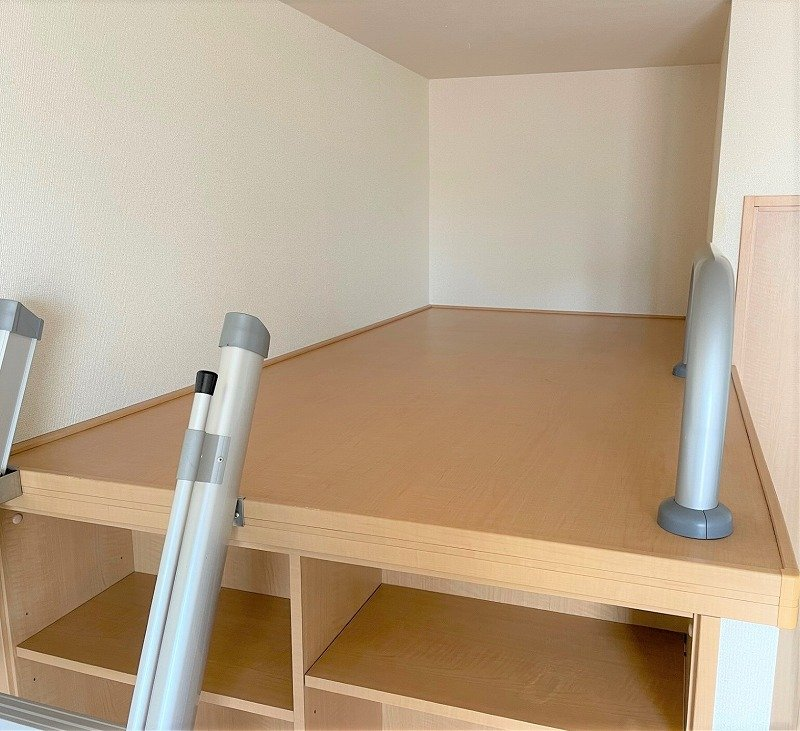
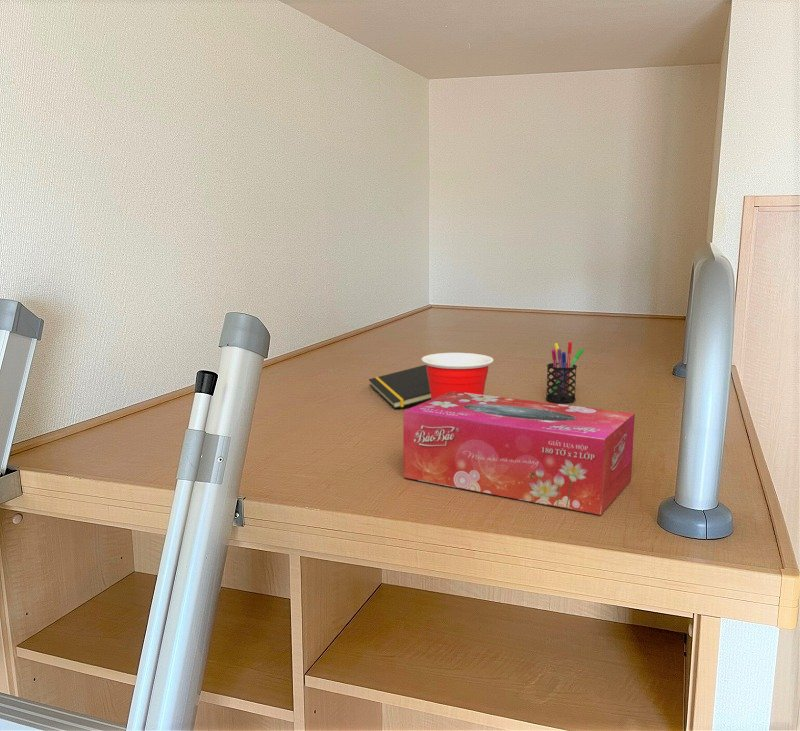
+ pen holder [545,341,585,404]
+ notepad [368,364,431,410]
+ tissue box [402,391,636,516]
+ cup [421,352,494,400]
